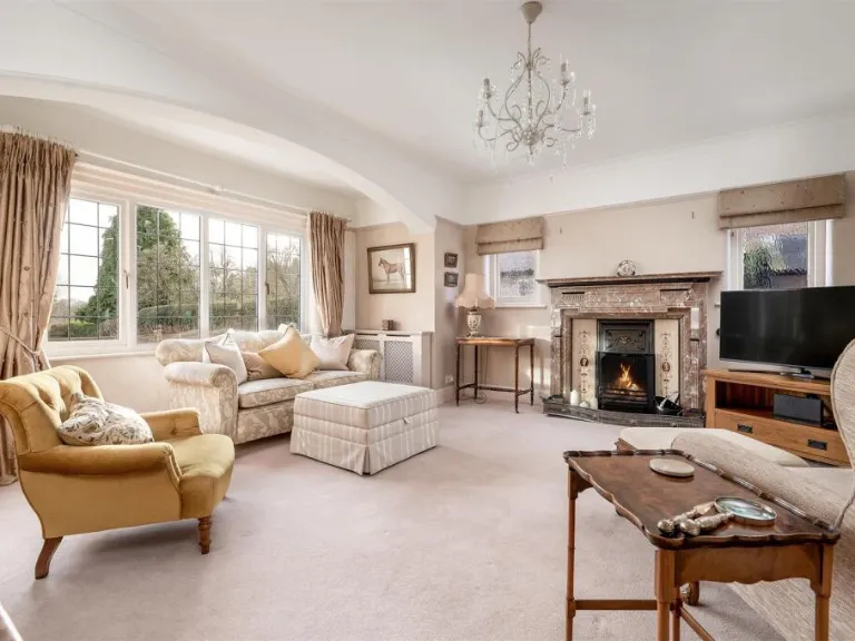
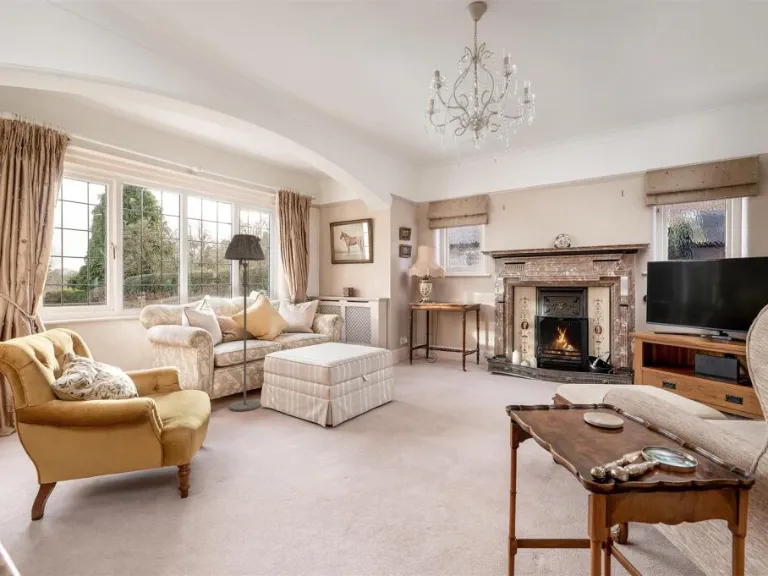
+ floor lamp [223,233,266,412]
